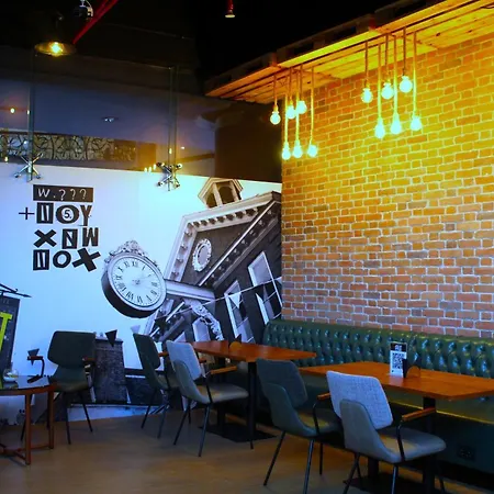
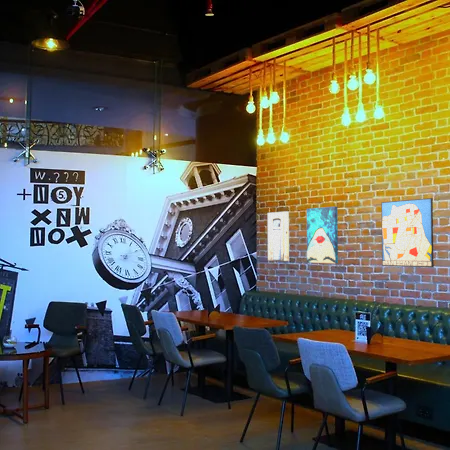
+ wall art [306,206,339,264]
+ wall art [267,210,290,262]
+ wall art [380,197,435,268]
